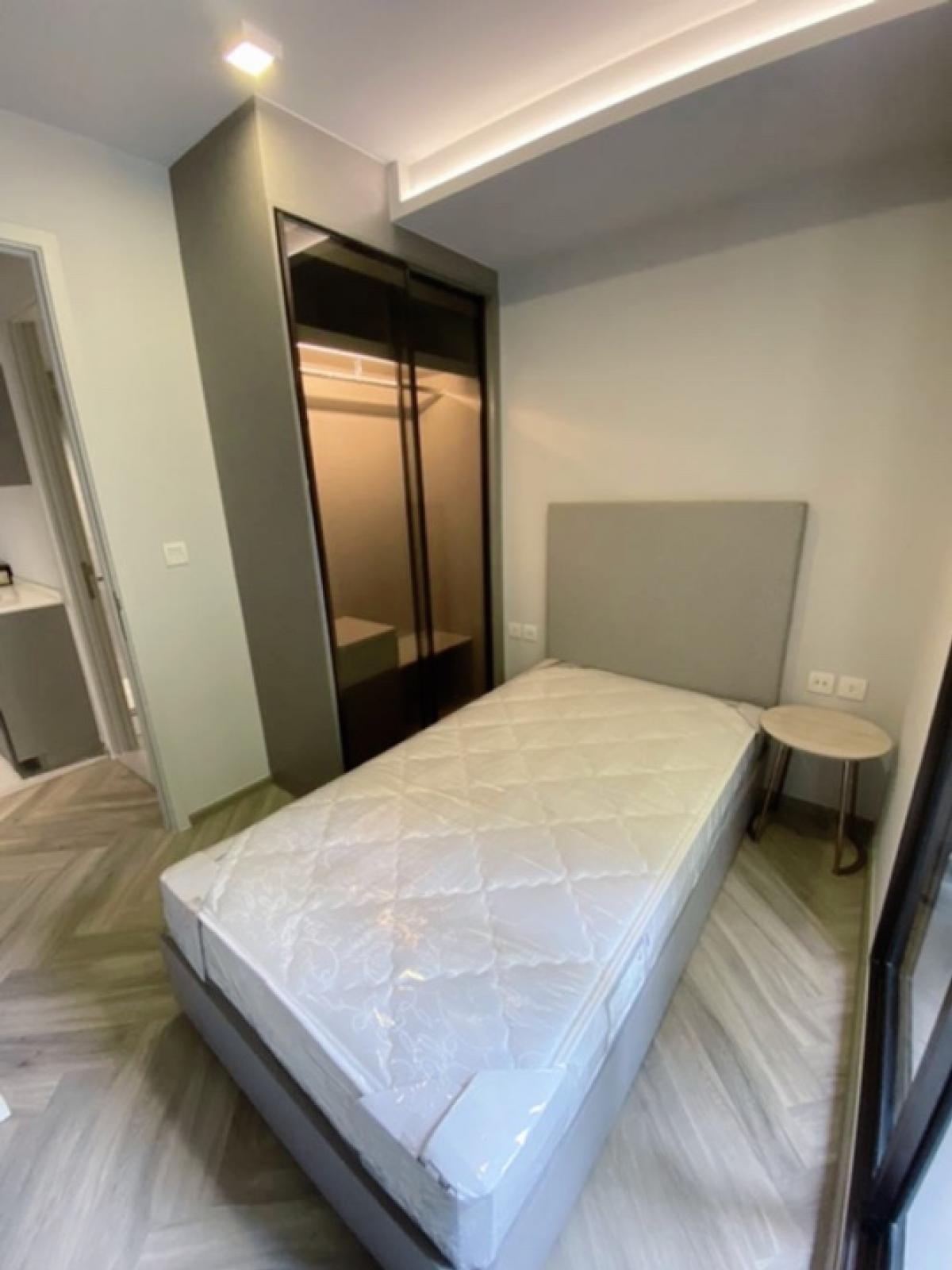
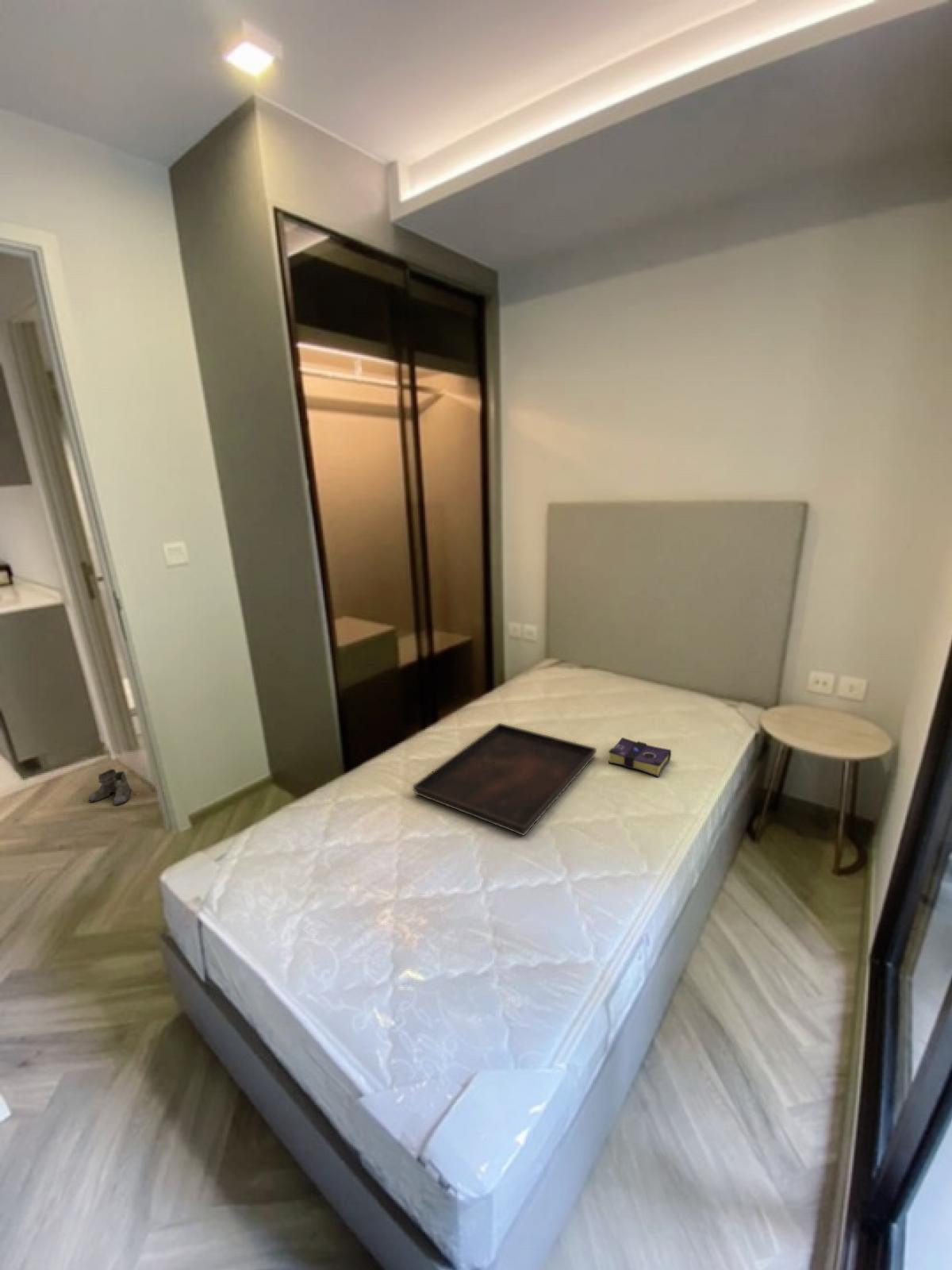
+ serving tray [412,722,597,837]
+ book [608,737,672,778]
+ boots [88,768,136,806]
